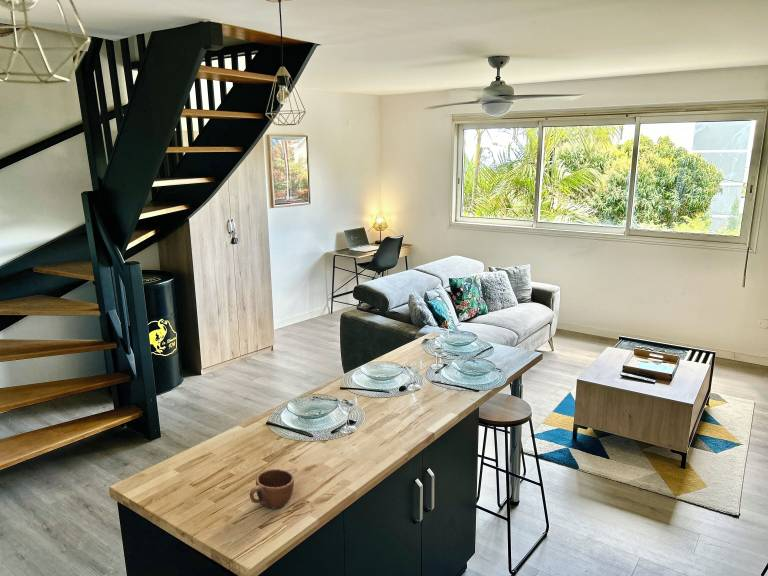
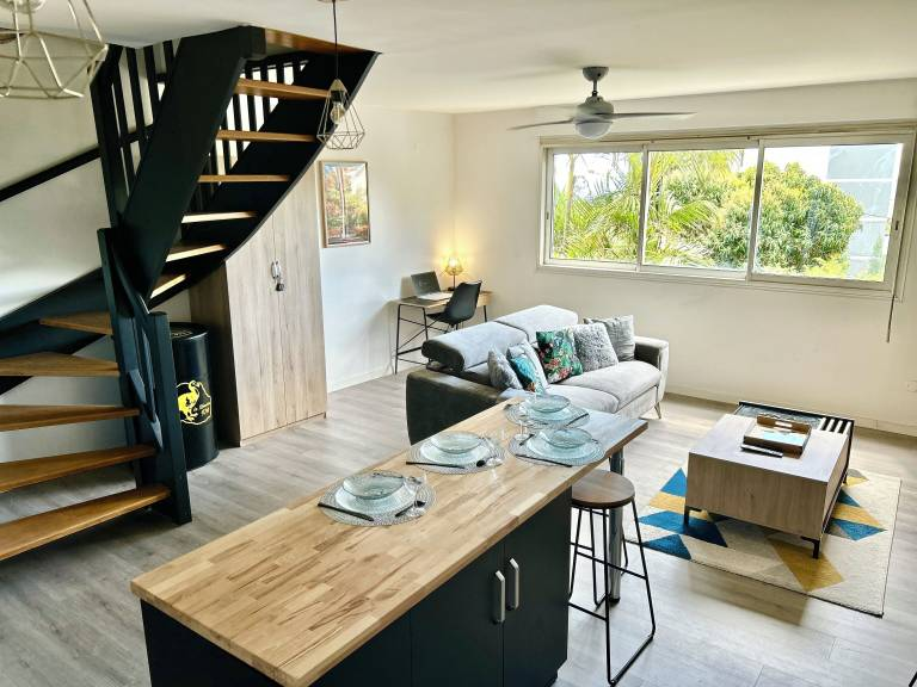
- mug [249,468,295,510]
